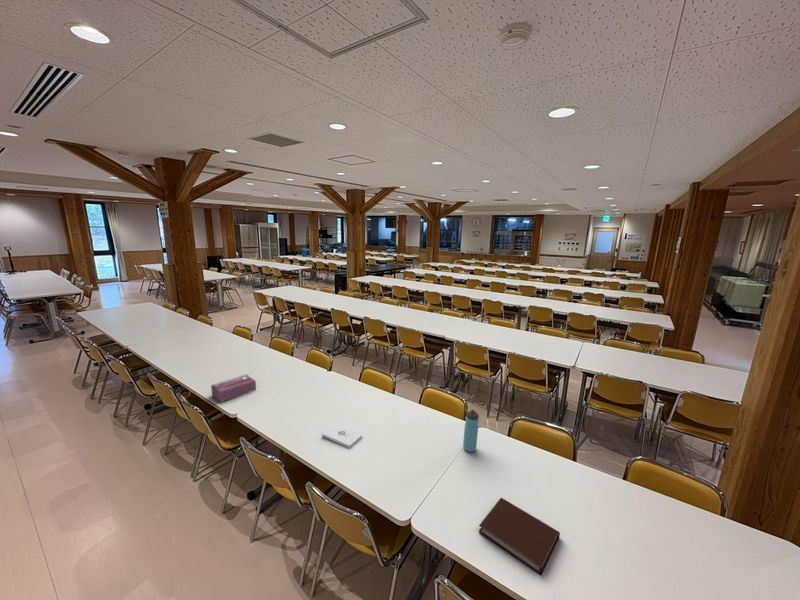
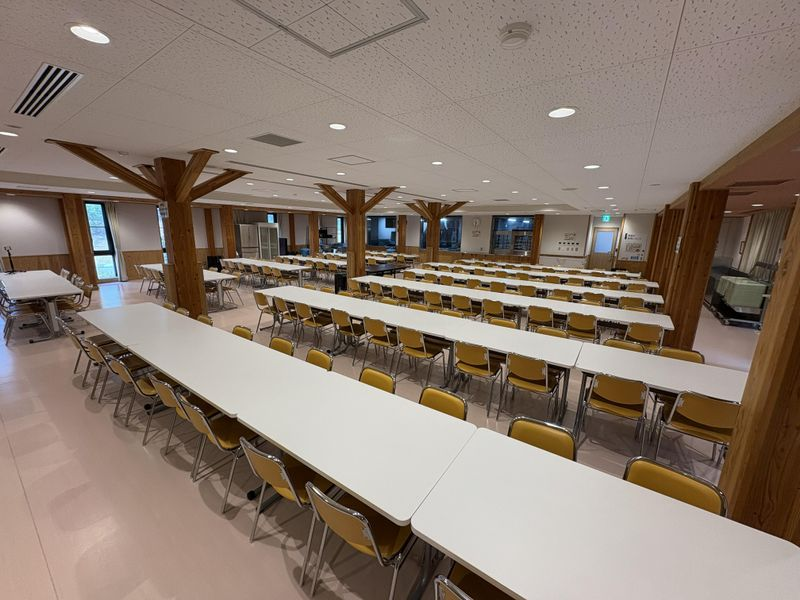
- notebook [477,497,561,576]
- tissue box [210,373,257,403]
- notepad [321,423,363,449]
- water bottle [462,409,480,453]
